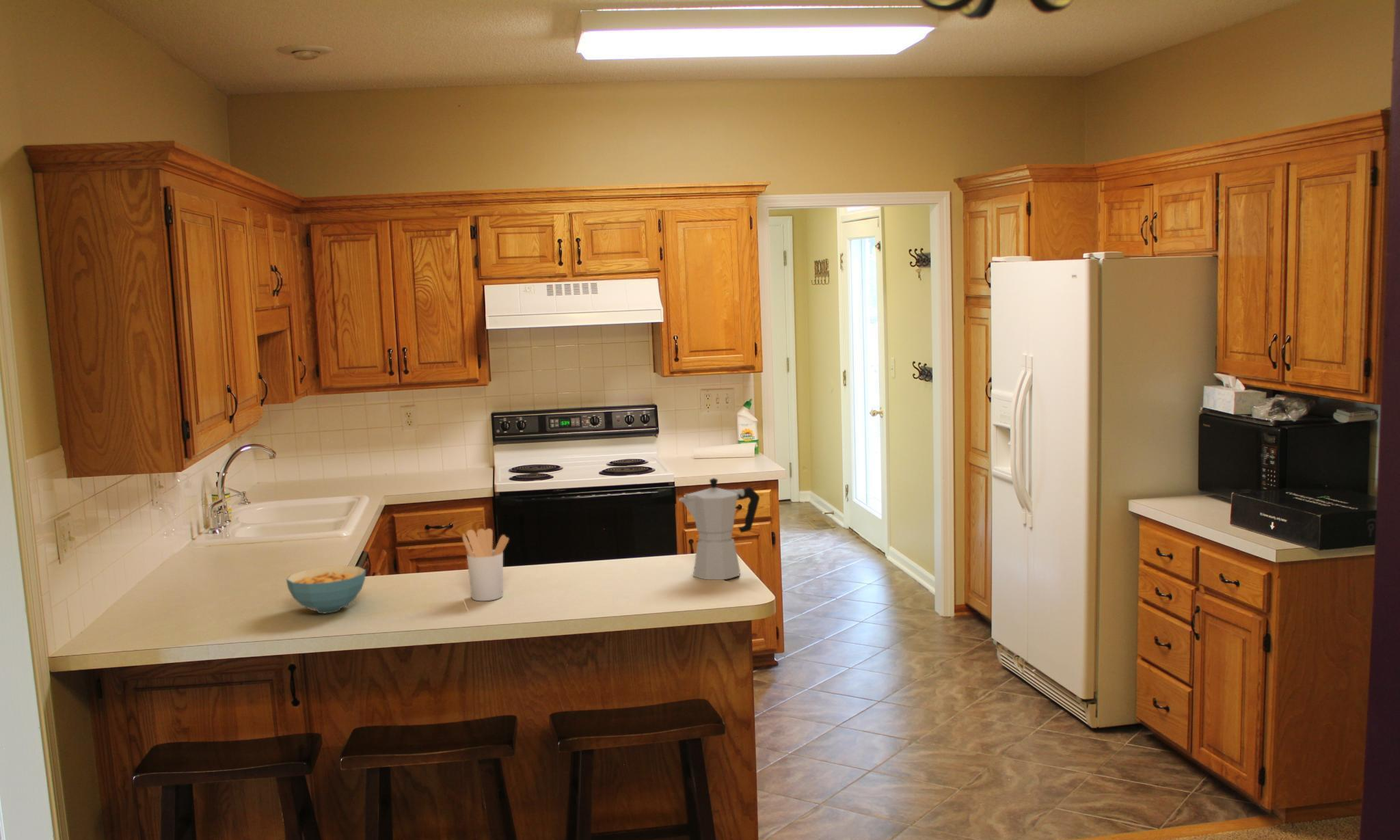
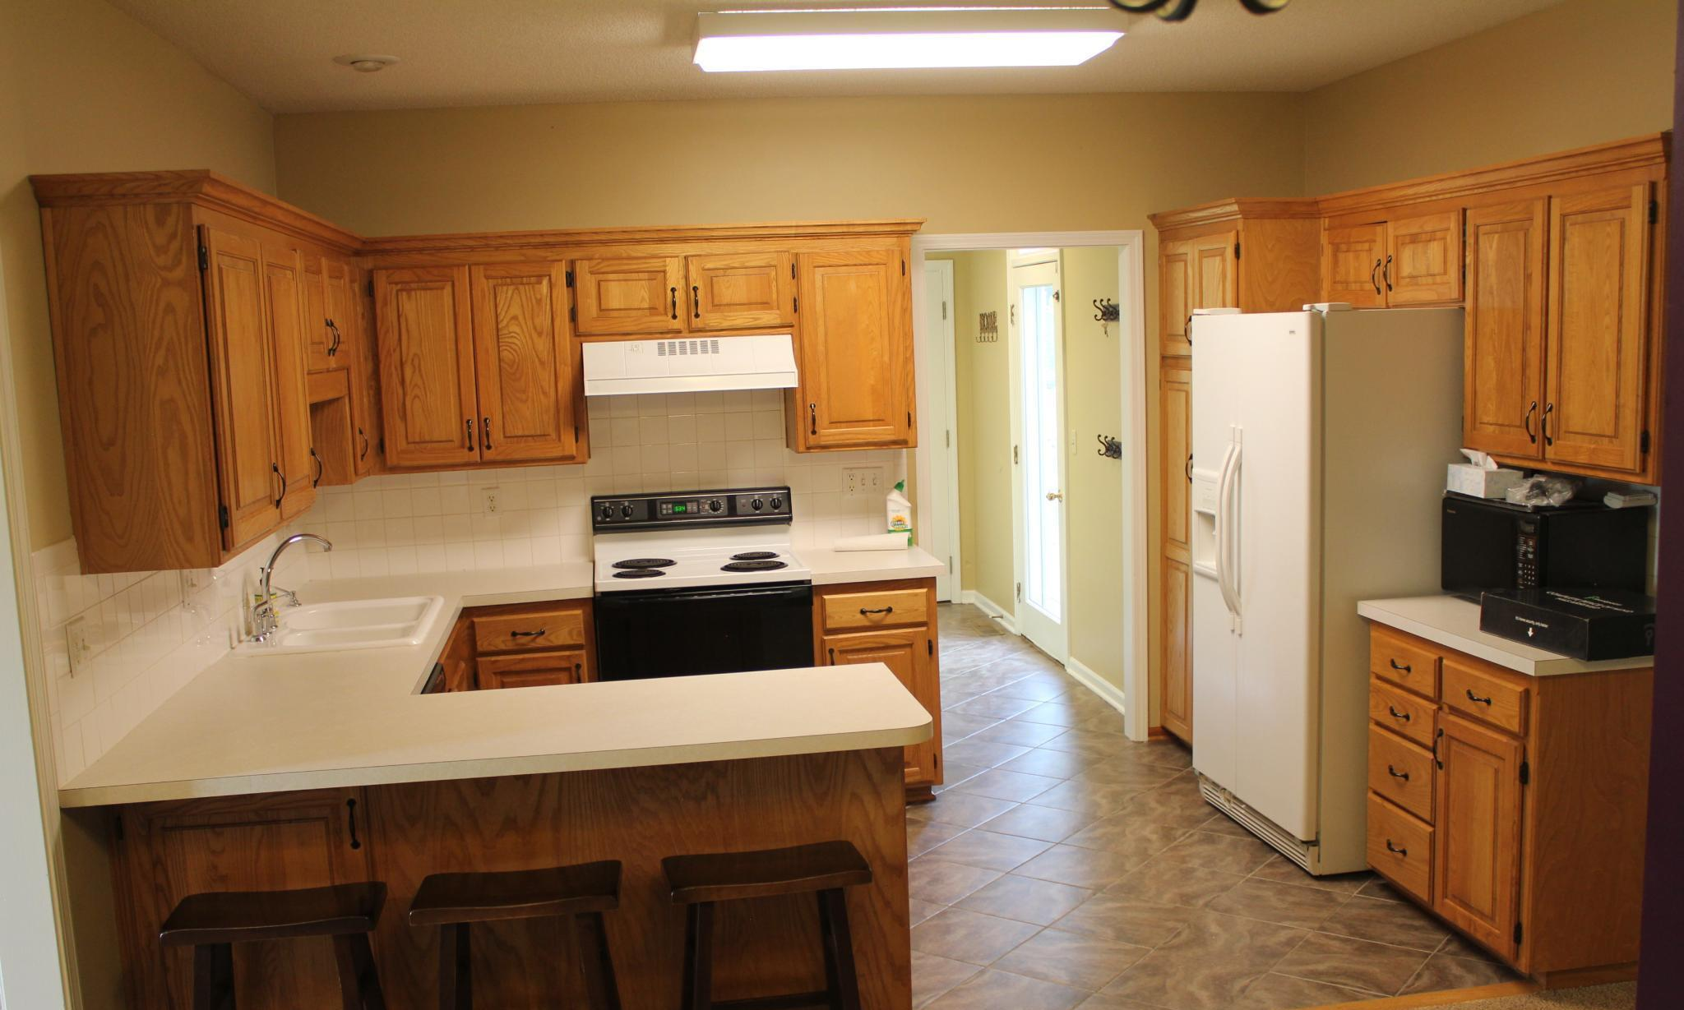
- utensil holder [462,528,509,601]
- moka pot [678,477,760,580]
- cereal bowl [286,565,366,614]
